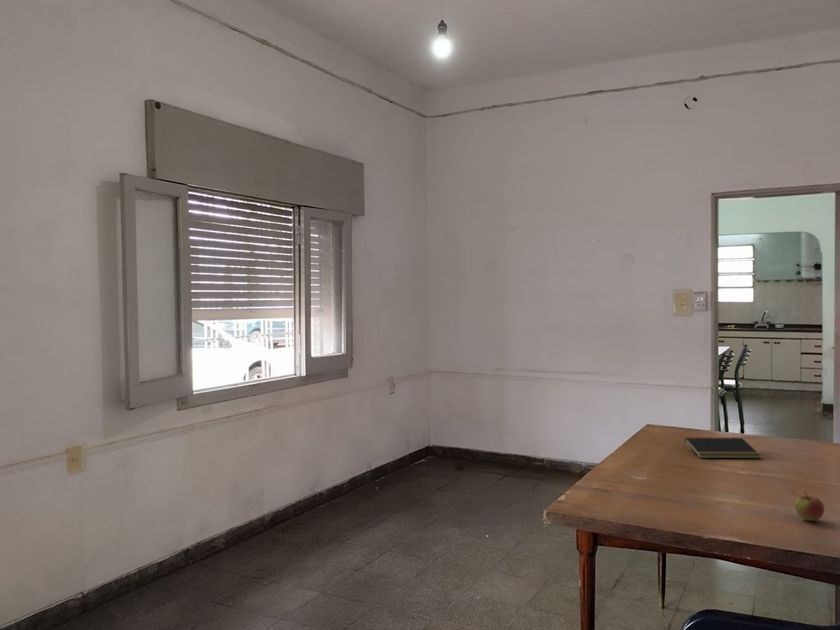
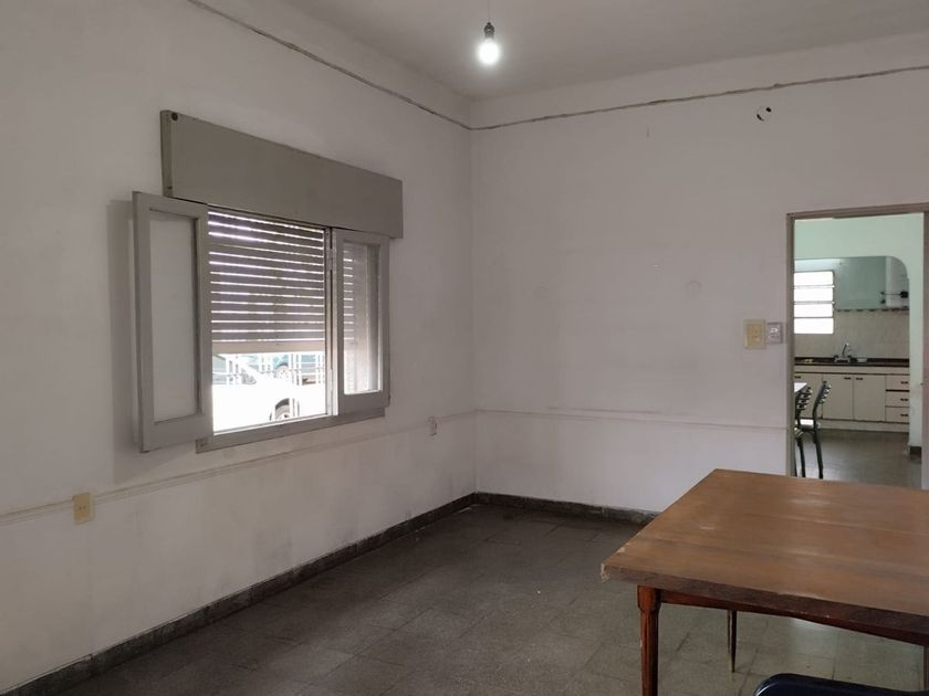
- notepad [682,437,761,459]
- apple [794,491,825,522]
